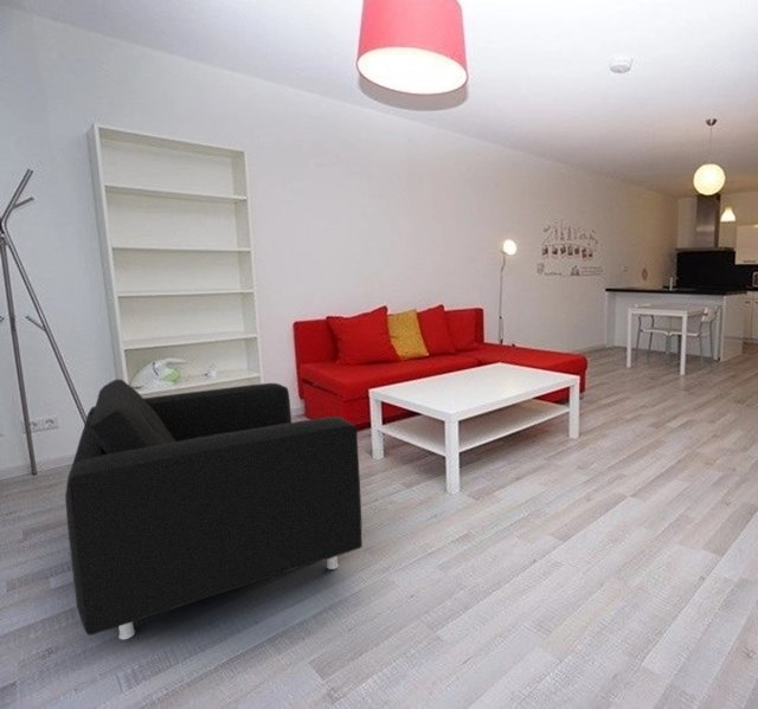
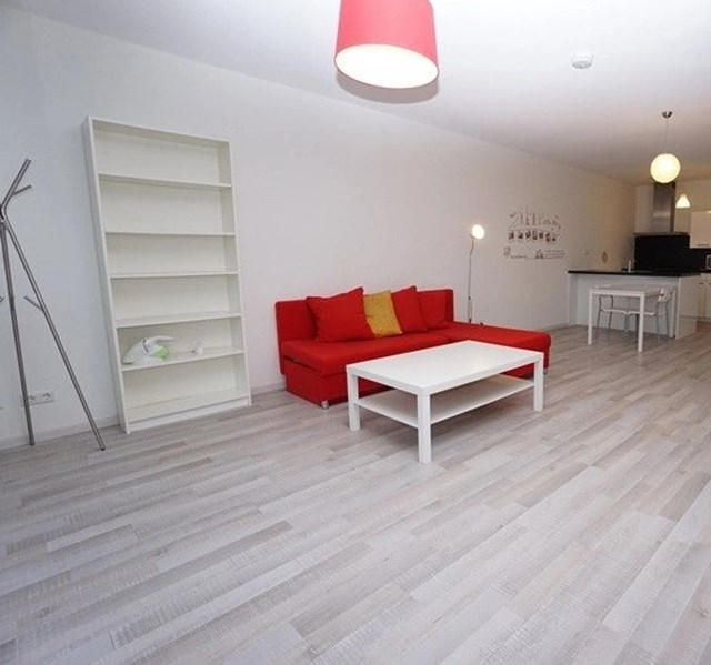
- armchair [64,378,364,640]
